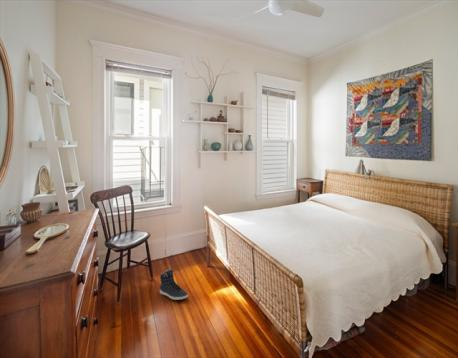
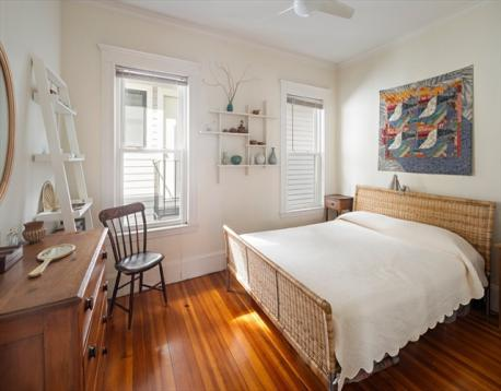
- sneaker [159,268,189,301]
